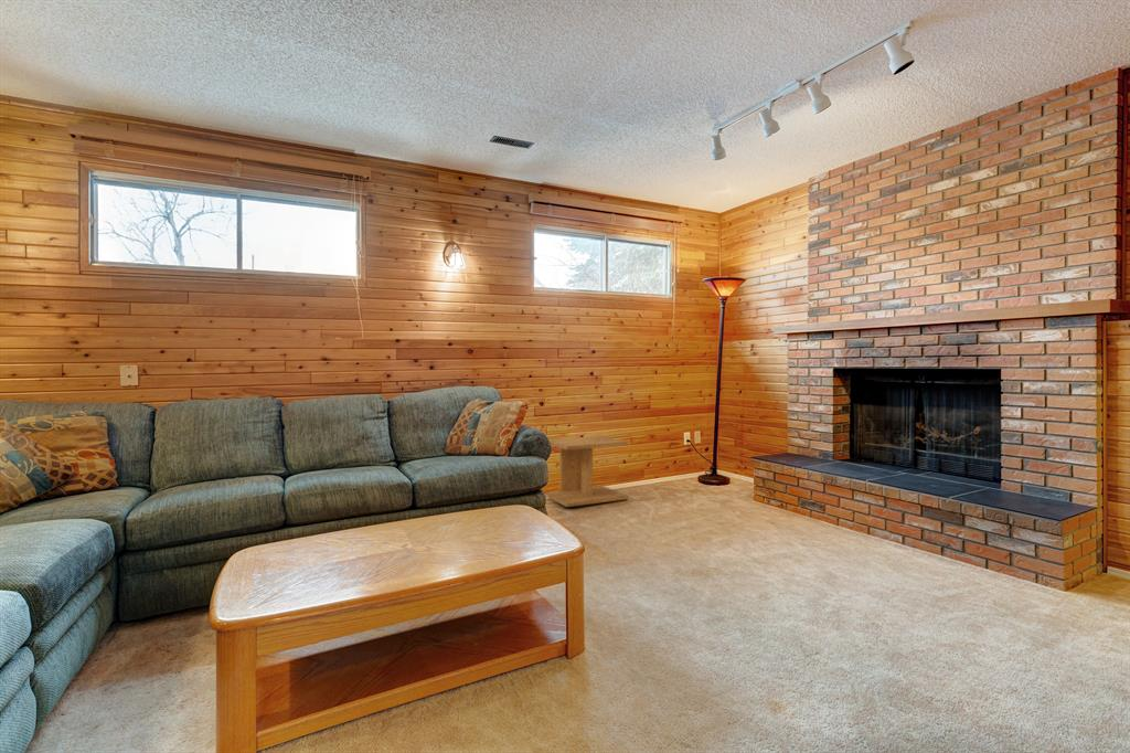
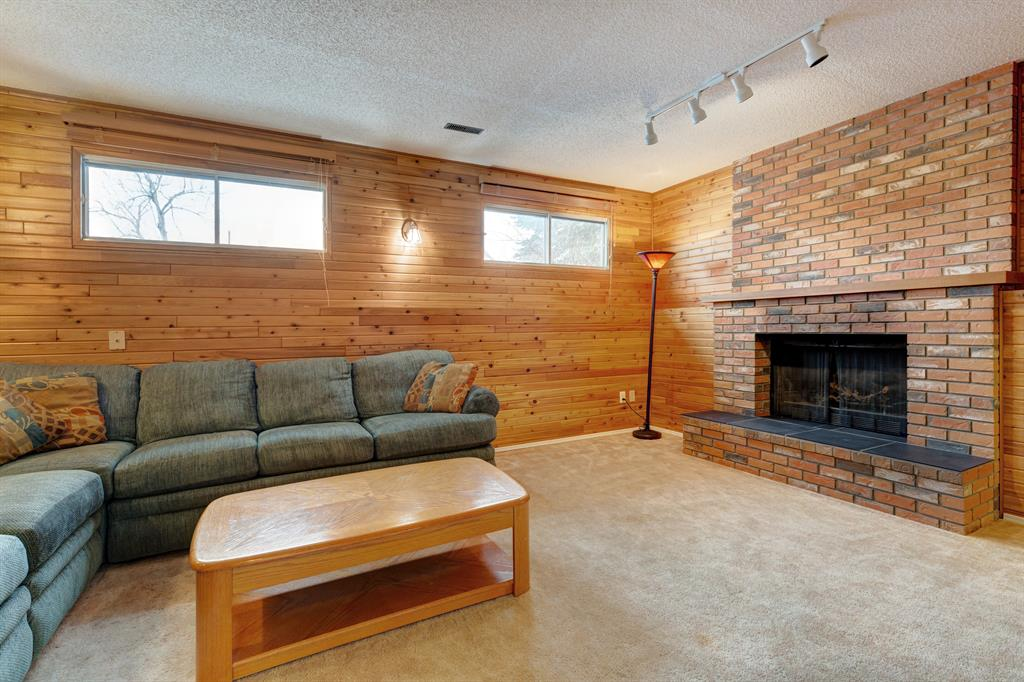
- side table [544,435,629,508]
